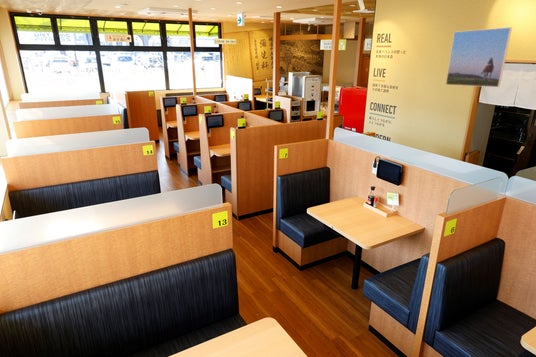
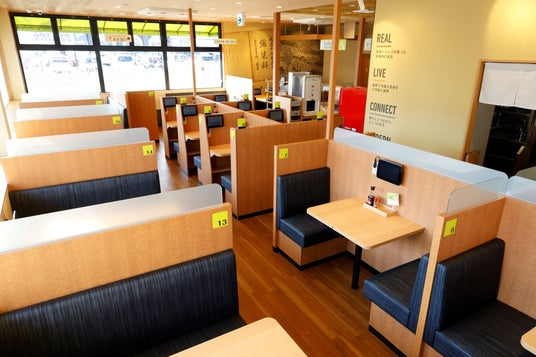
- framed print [445,26,513,88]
